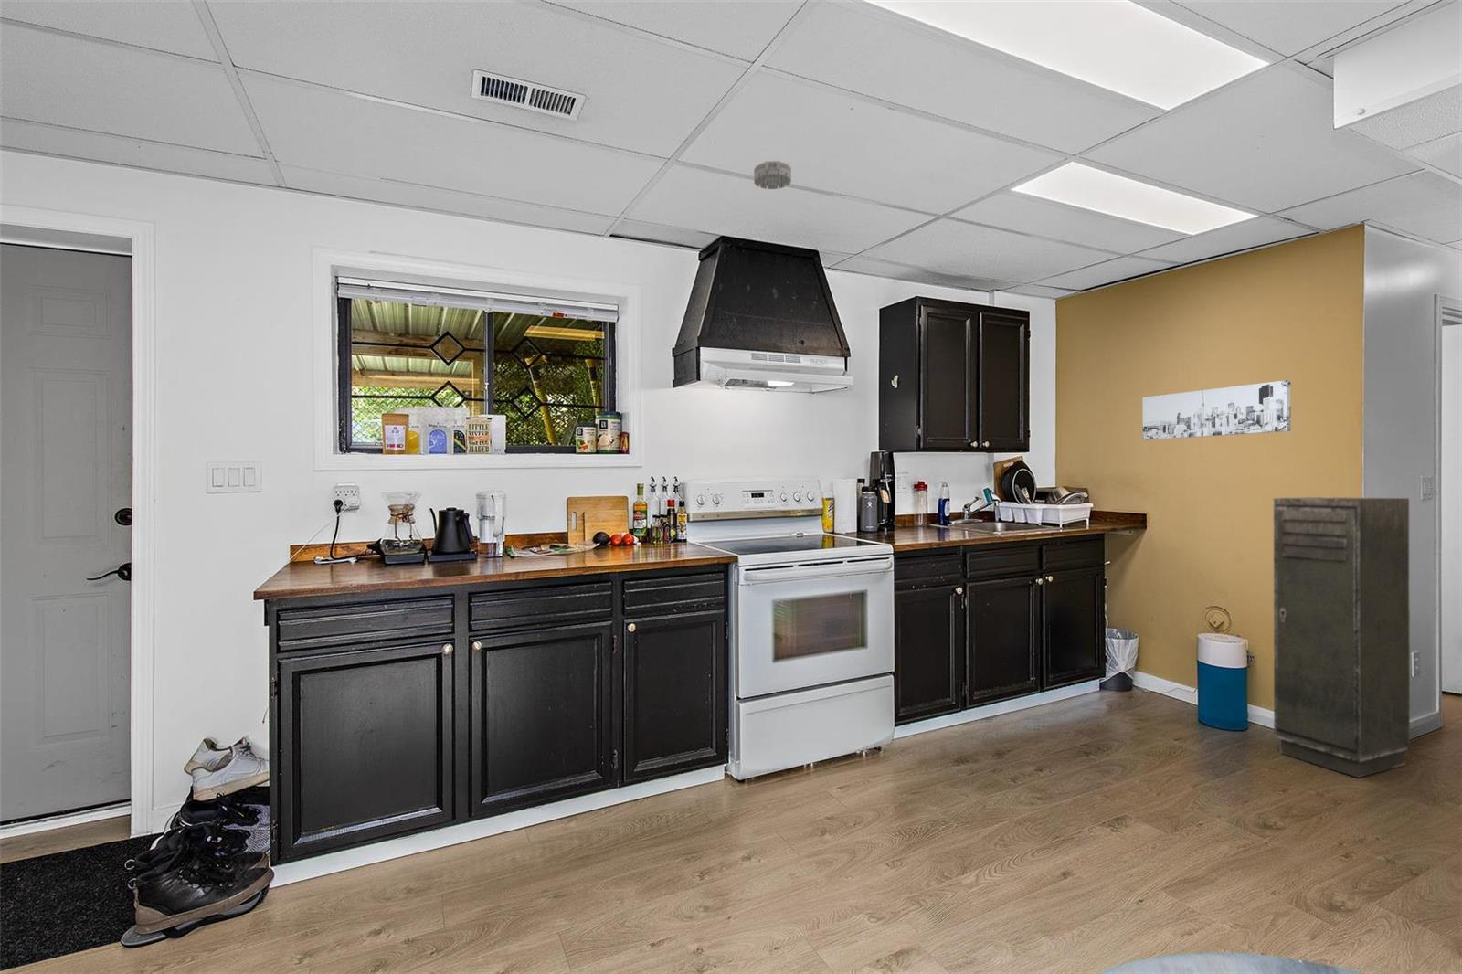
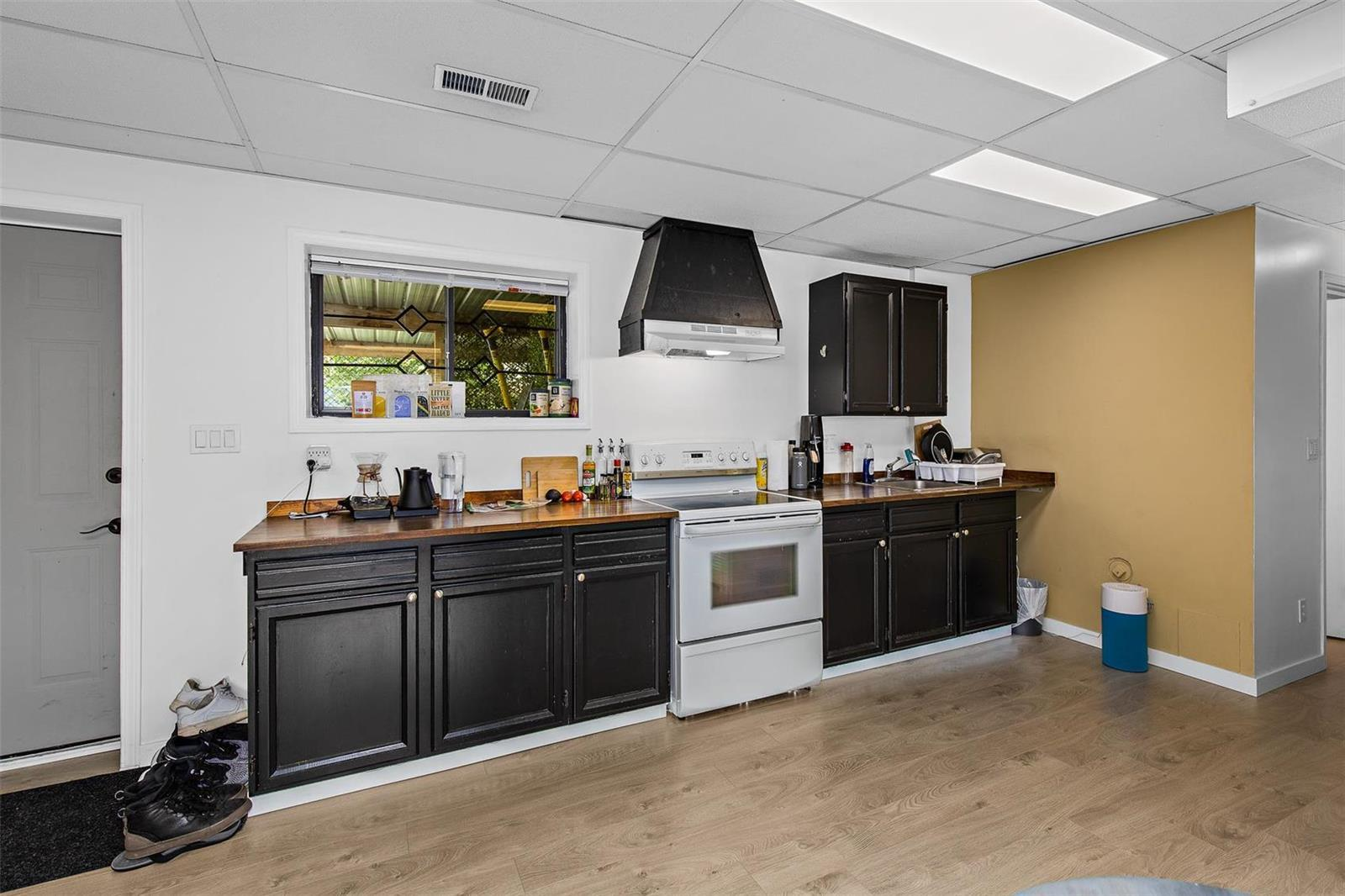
- storage cabinet [1273,496,1411,778]
- smoke detector [753,160,792,190]
- wall art [1141,379,1292,441]
